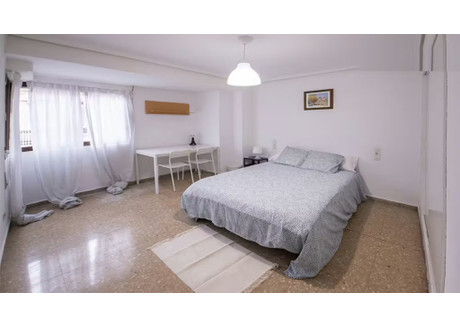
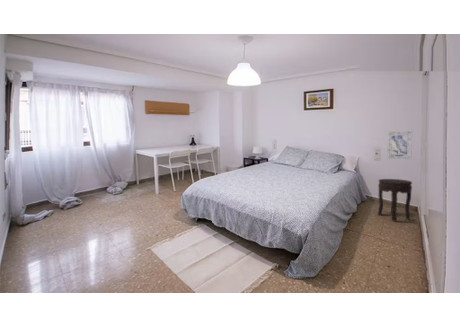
+ side table [377,178,413,222]
+ wall art [386,130,413,160]
